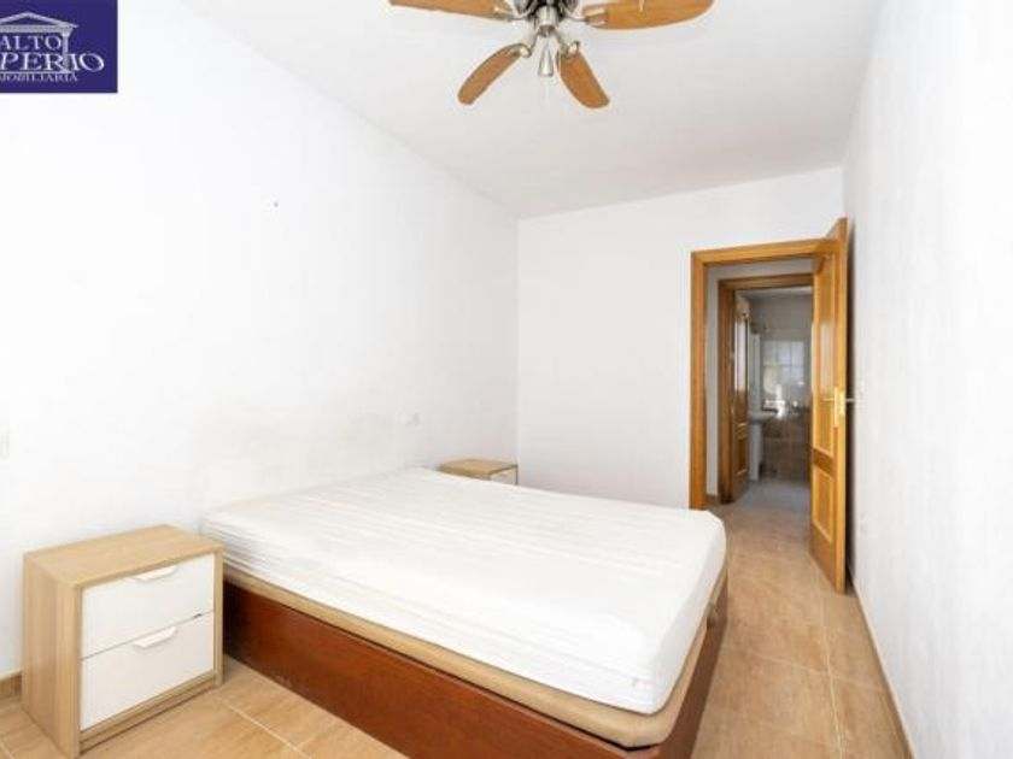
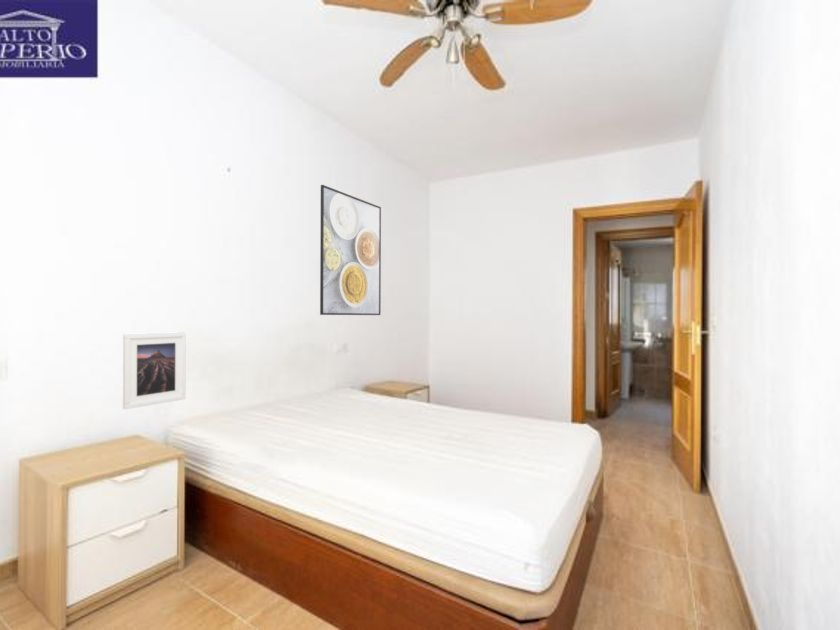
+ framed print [122,331,187,410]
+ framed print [319,184,382,316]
